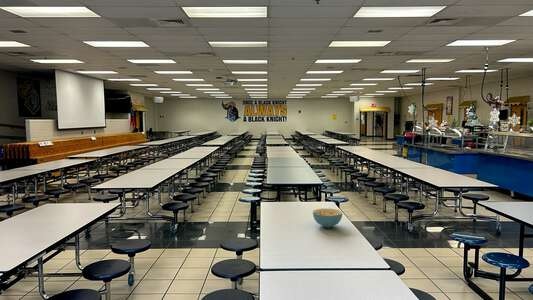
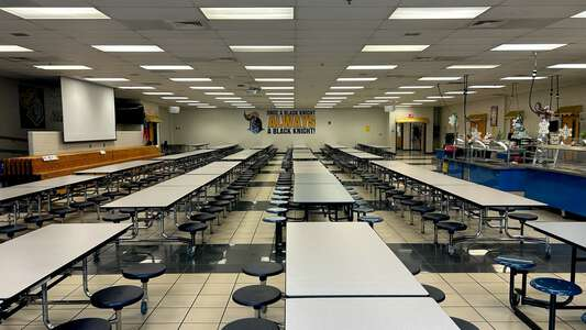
- cereal bowl [312,208,343,229]
